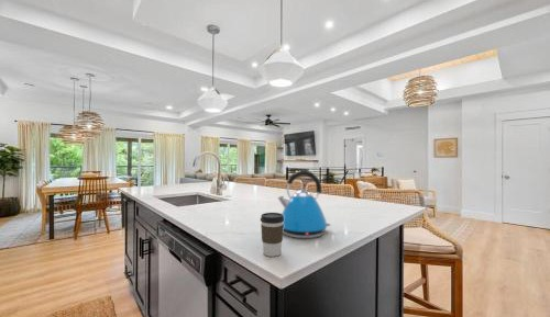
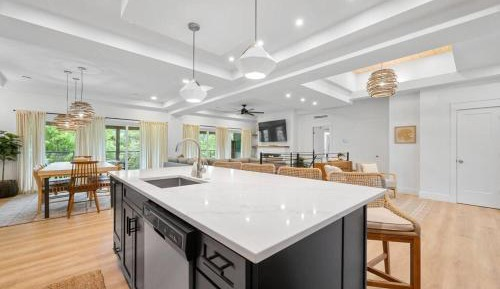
- coffee cup [260,212,284,258]
- kettle [276,170,331,239]
